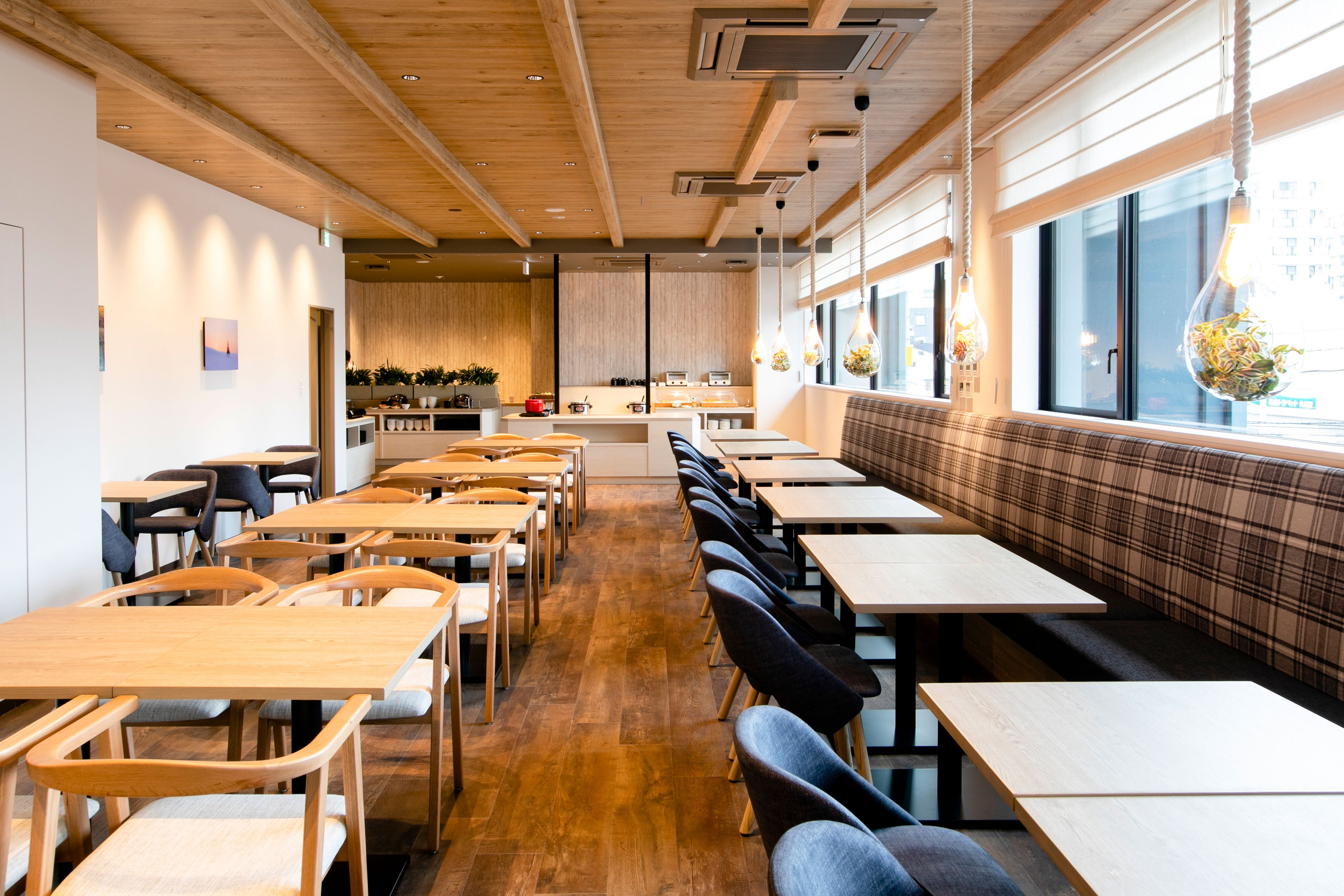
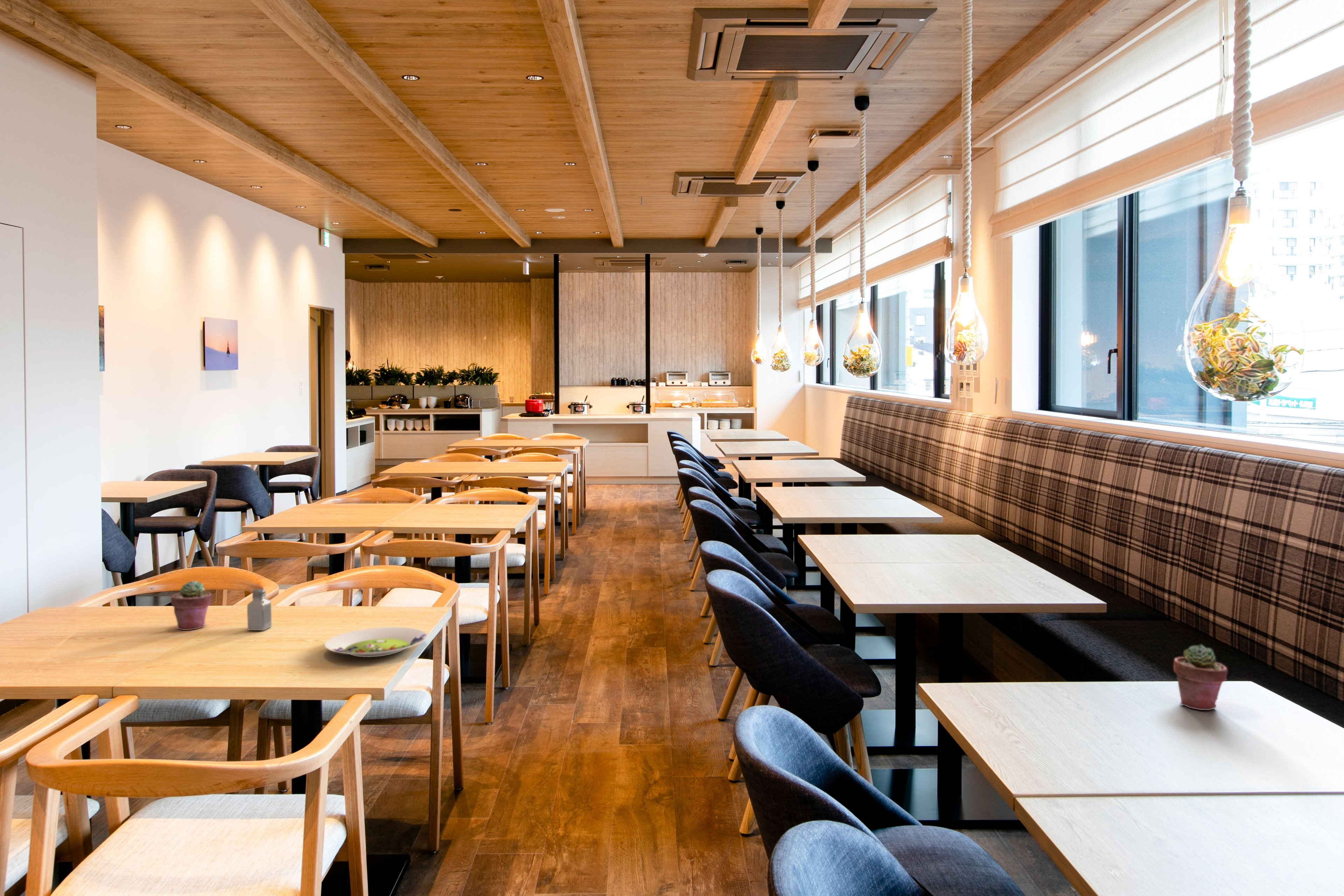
+ potted succulent [170,580,212,631]
+ potted succulent [1173,644,1228,710]
+ salad plate [324,627,428,658]
+ saltshaker [247,588,272,631]
